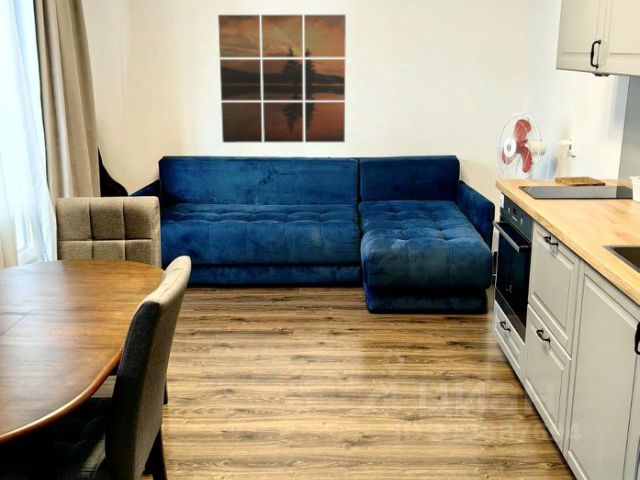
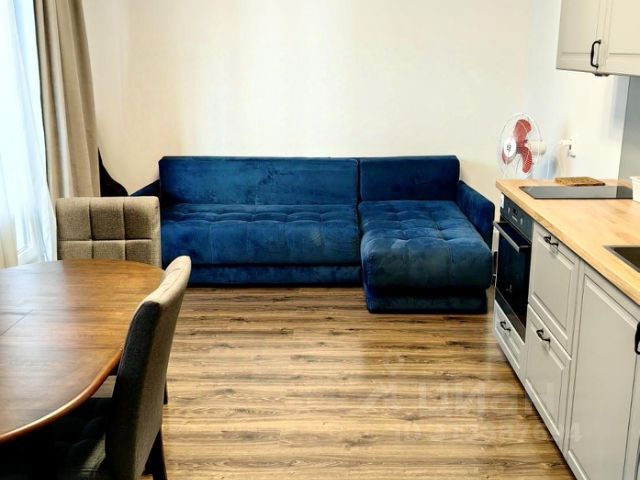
- wall art [217,14,347,144]
